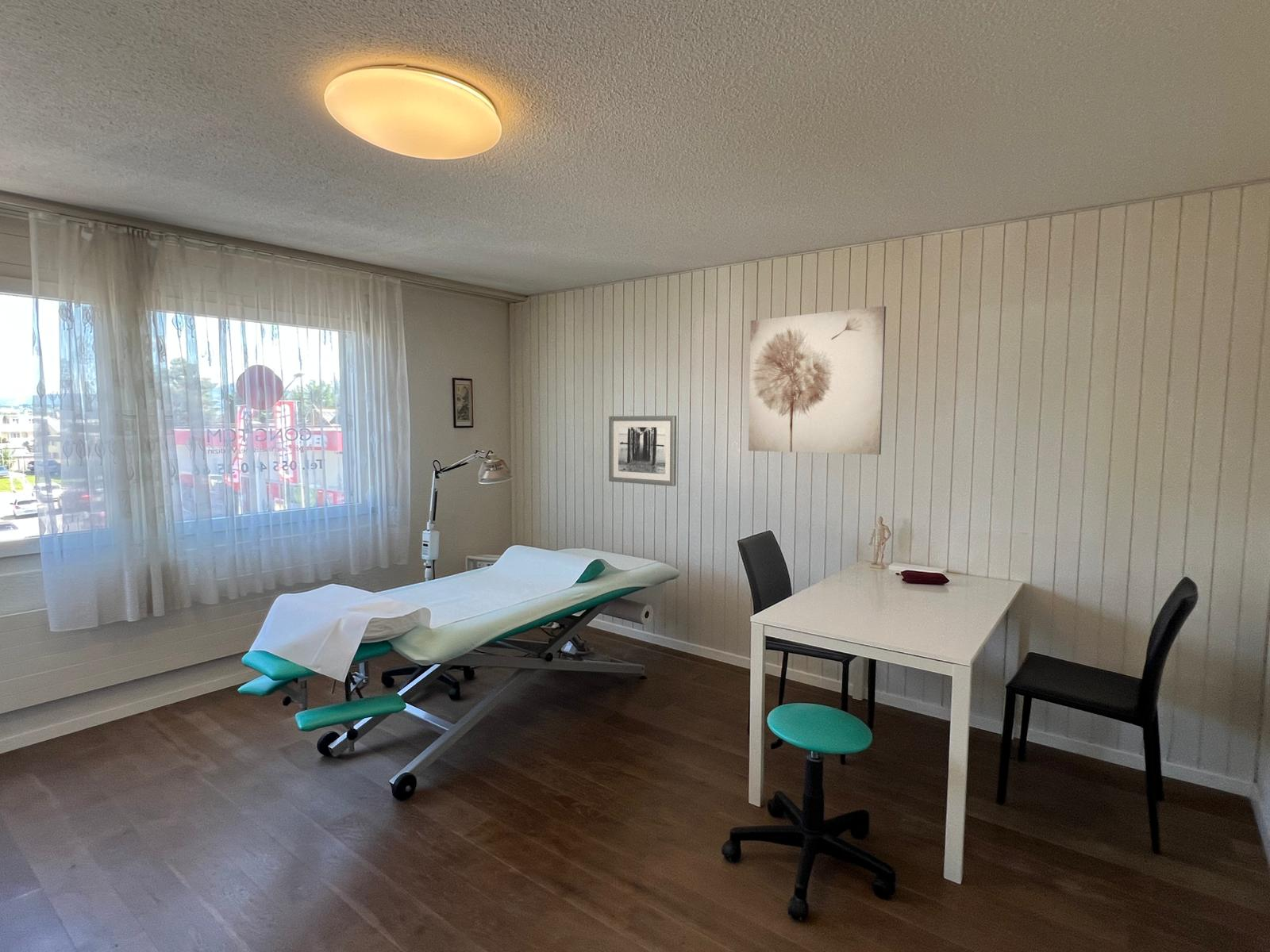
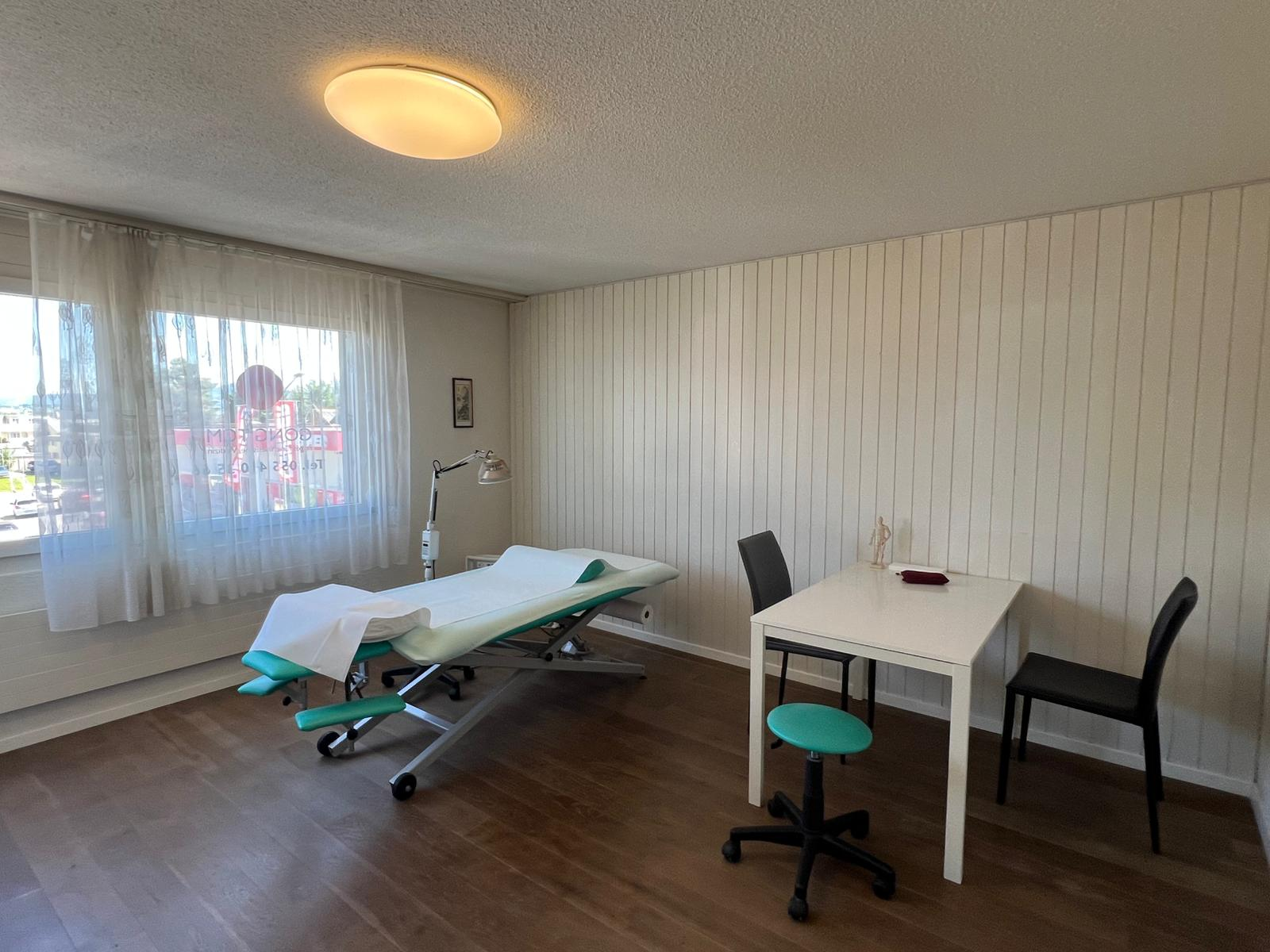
- wall art [608,415,677,487]
- wall art [748,305,887,455]
